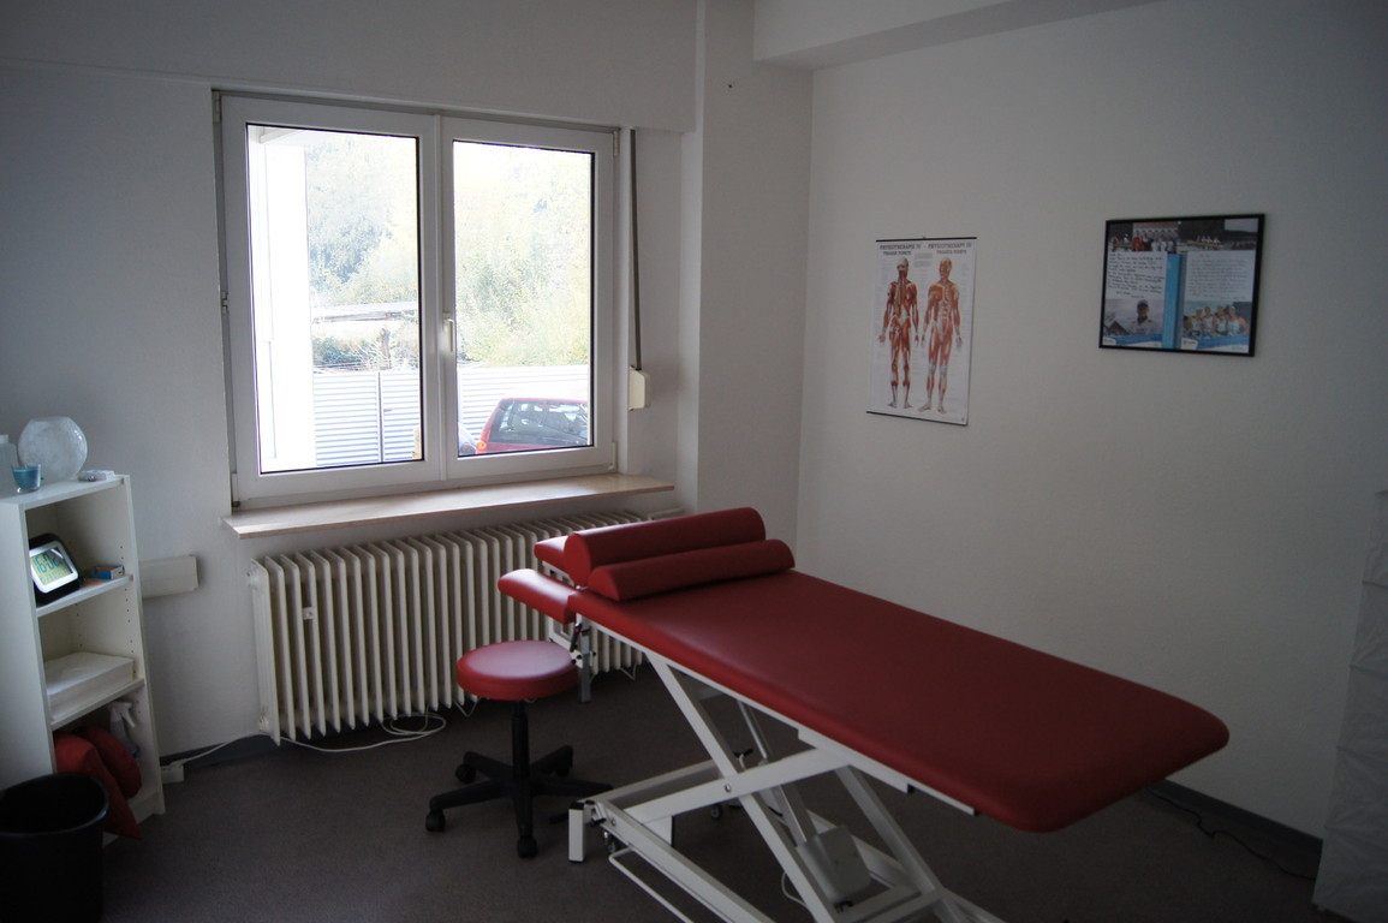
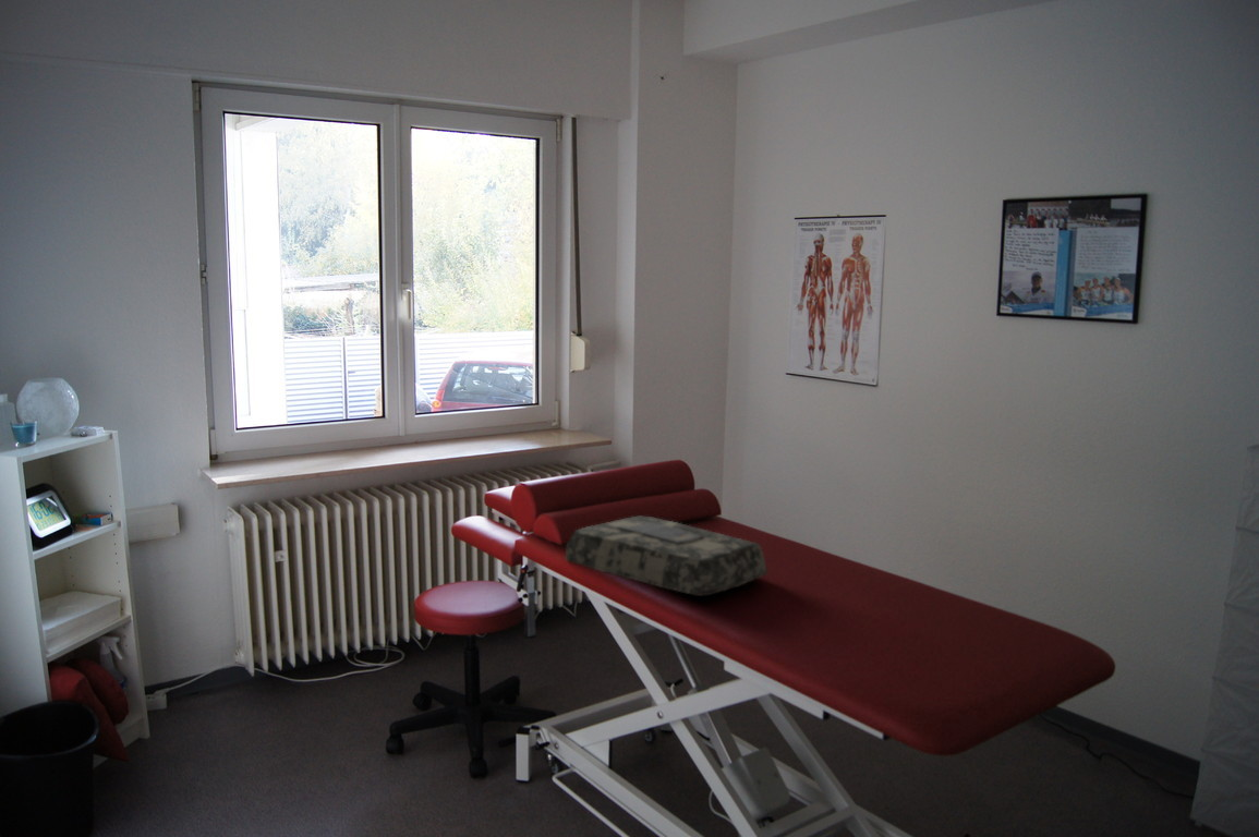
+ cushion [565,515,768,597]
